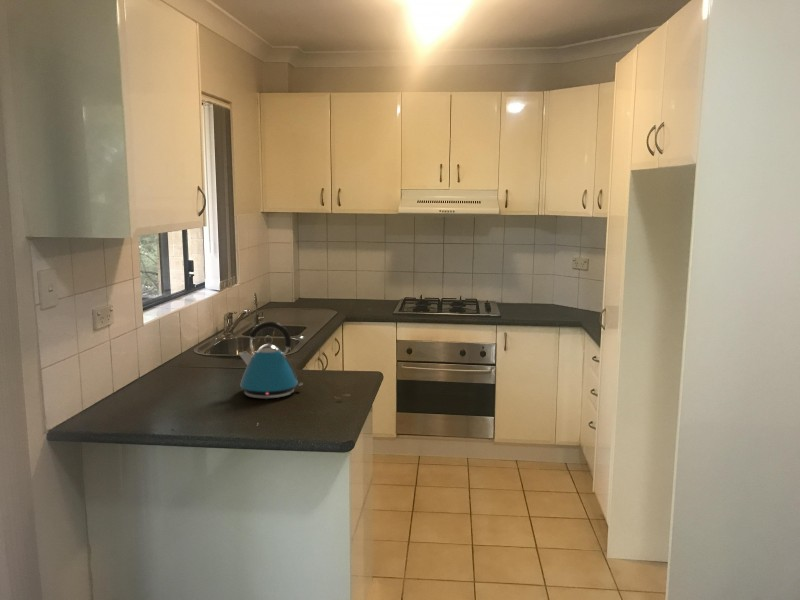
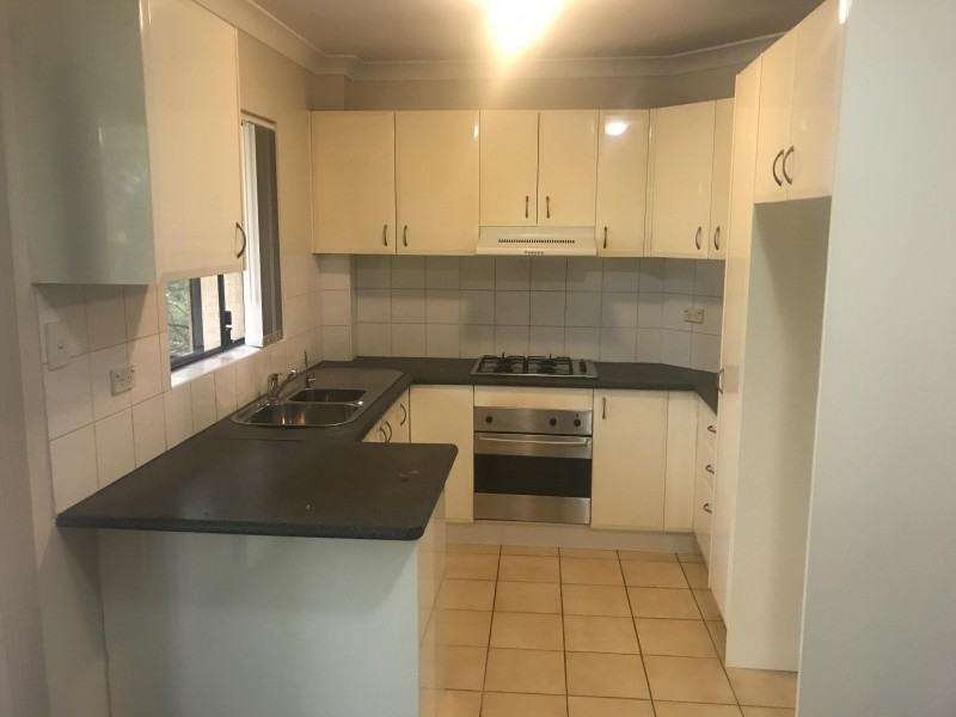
- kettle [238,321,304,400]
